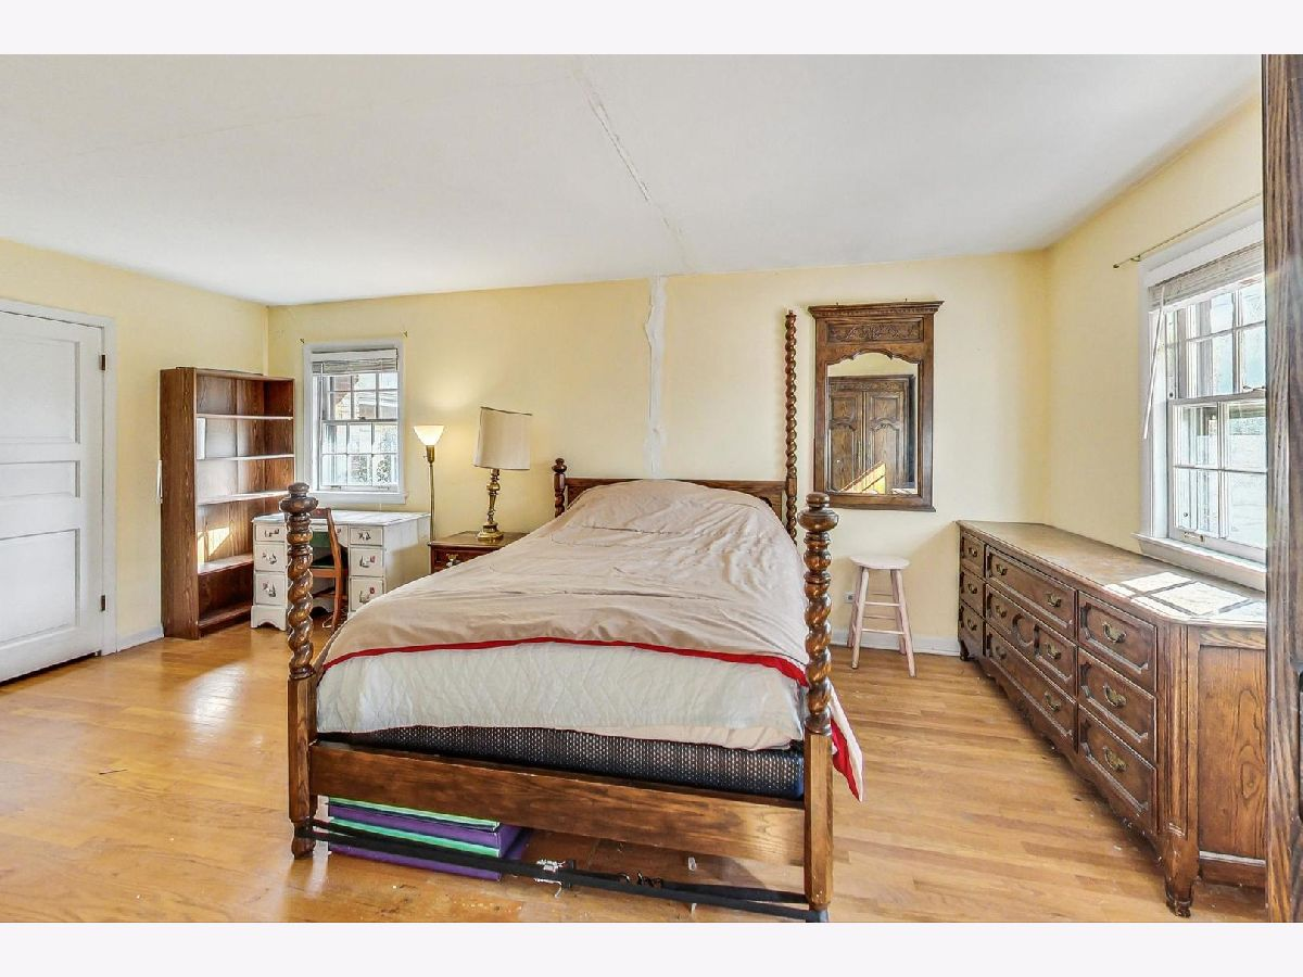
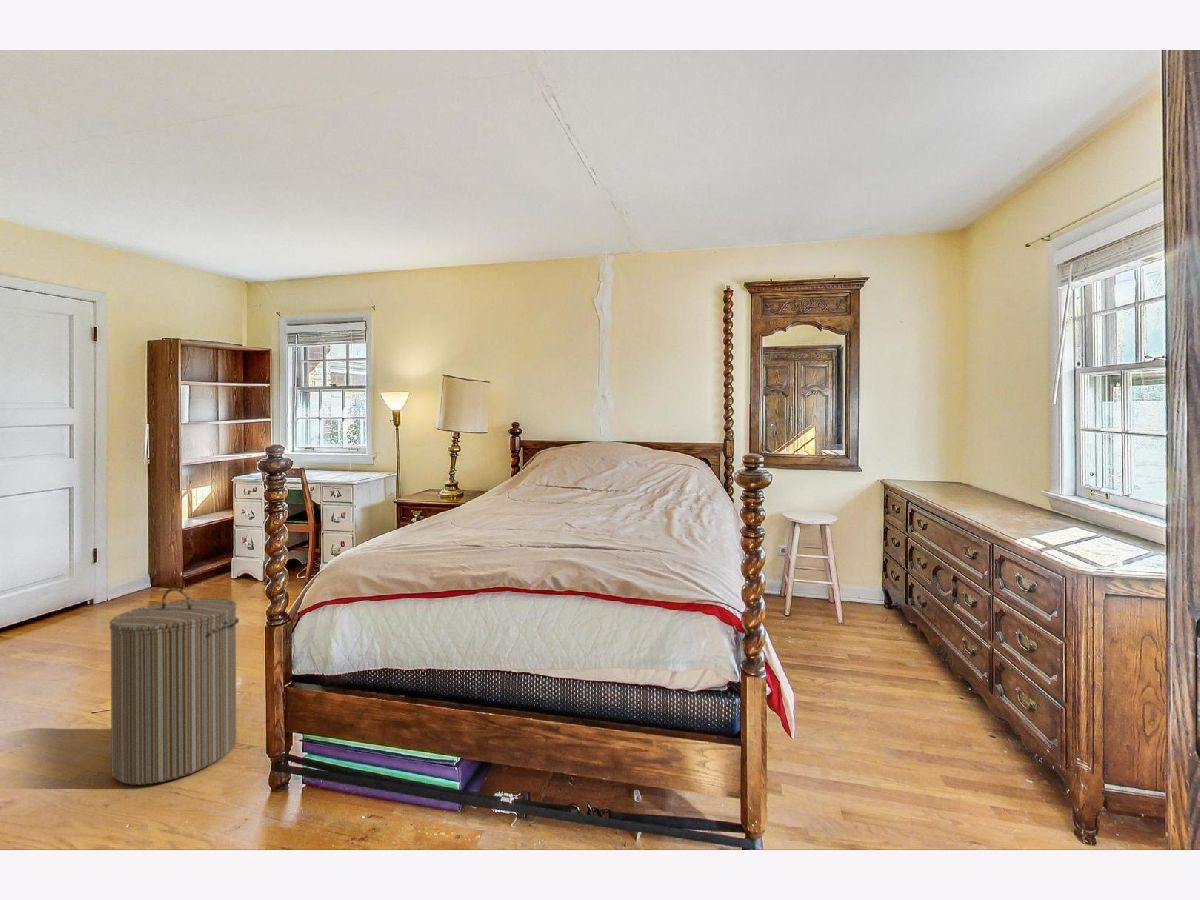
+ laundry hamper [109,587,240,785]
